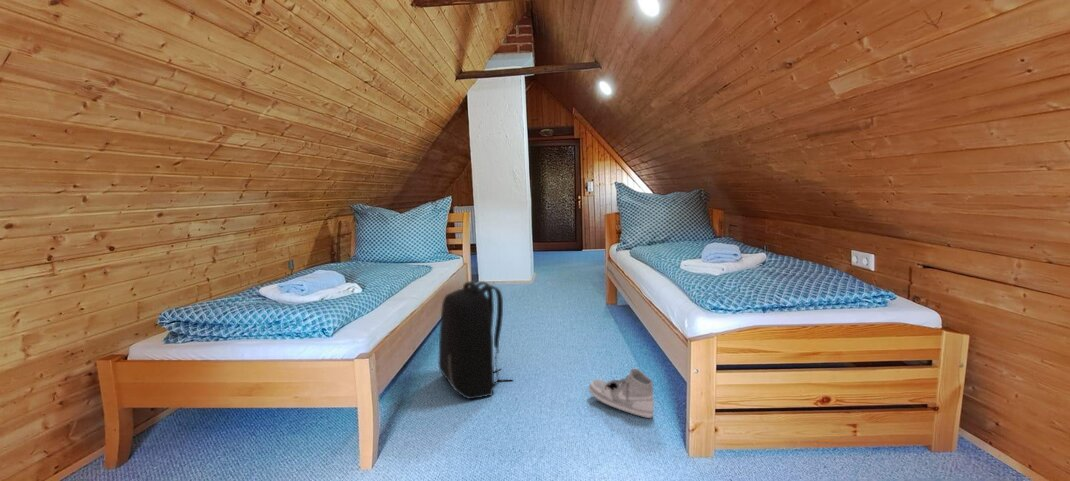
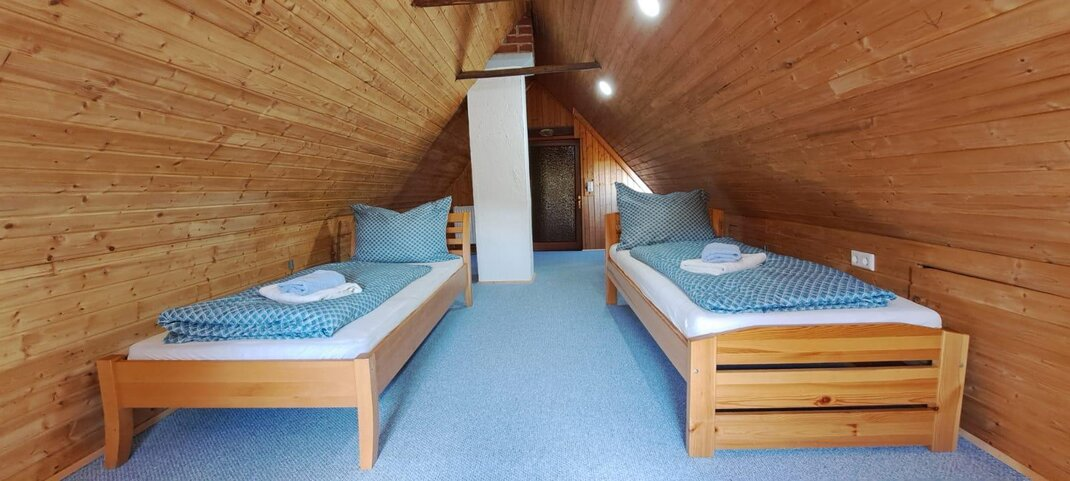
- backpack [437,280,514,400]
- shoe [588,368,655,419]
